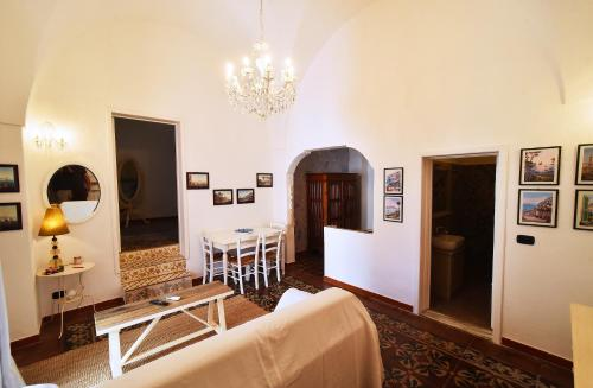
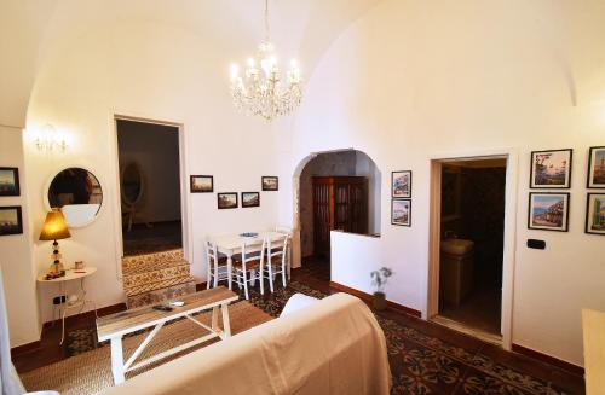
+ house plant [369,266,397,312]
